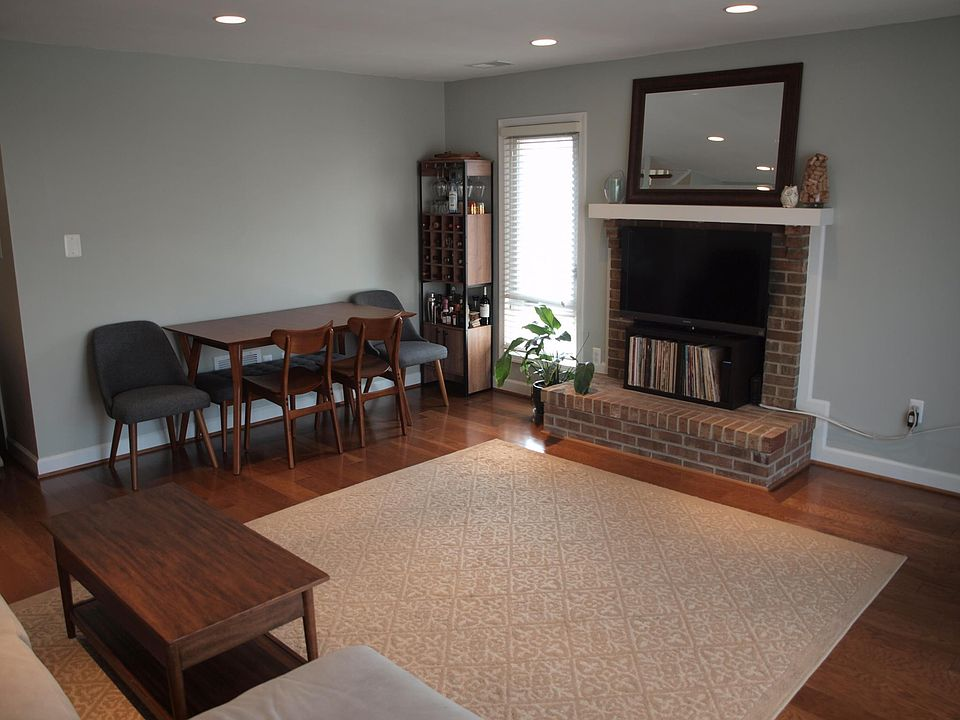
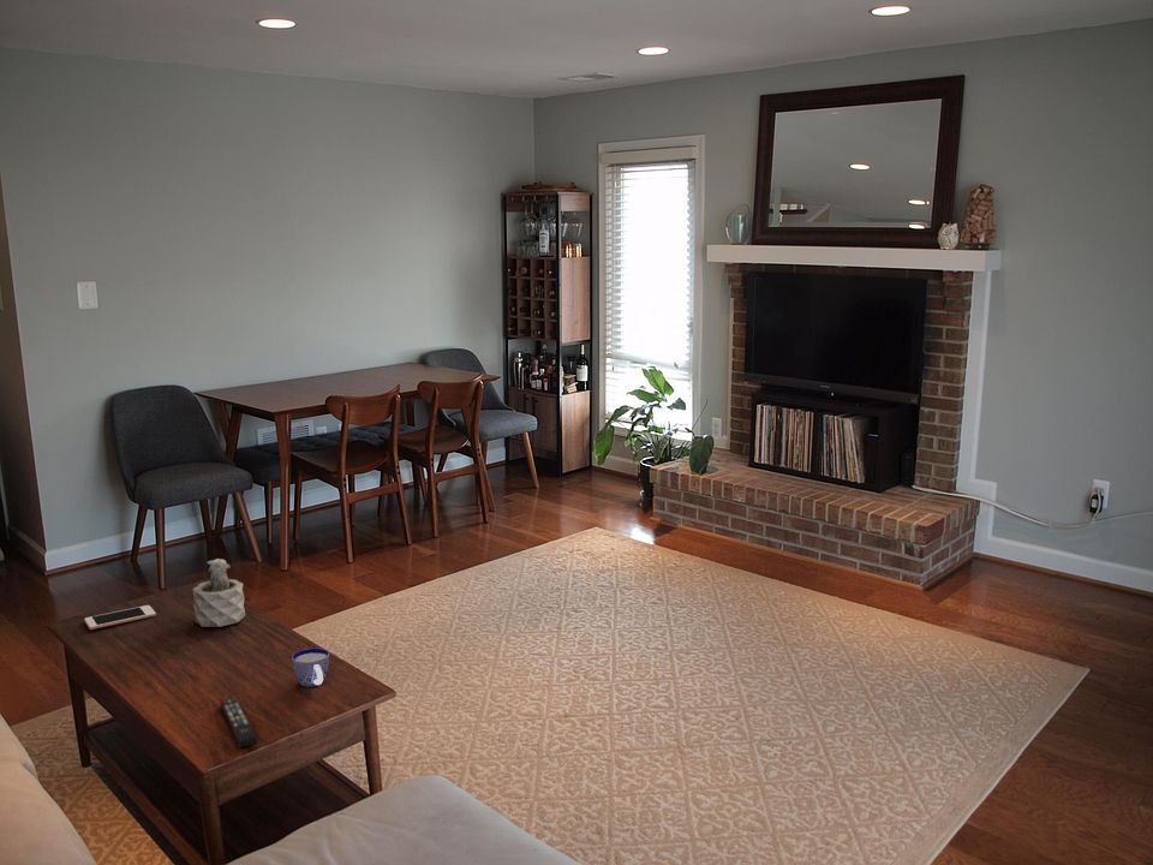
+ remote control [219,697,258,748]
+ cell phone [84,604,157,631]
+ succulent plant [191,557,246,628]
+ cup [291,648,330,688]
